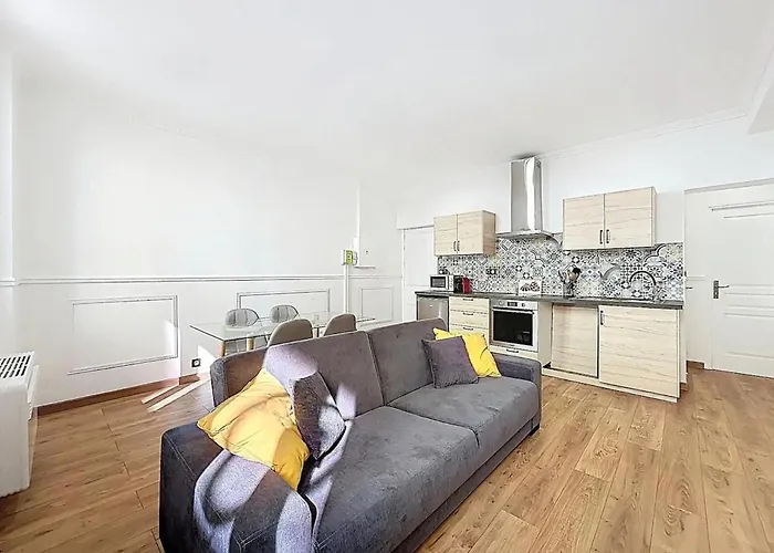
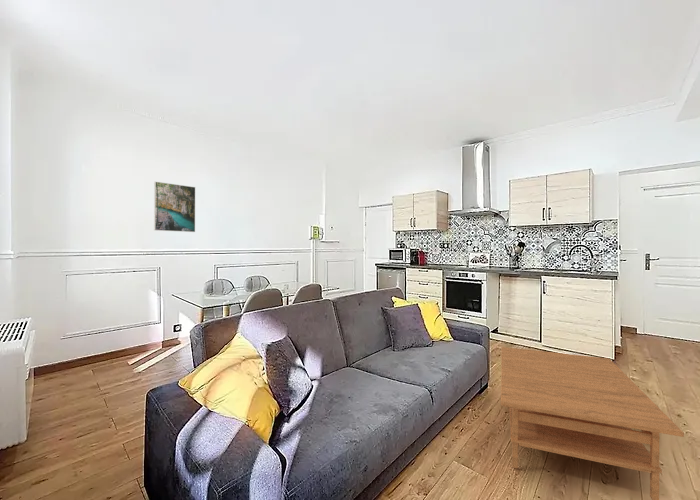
+ coffee table [500,346,685,500]
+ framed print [153,181,196,233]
